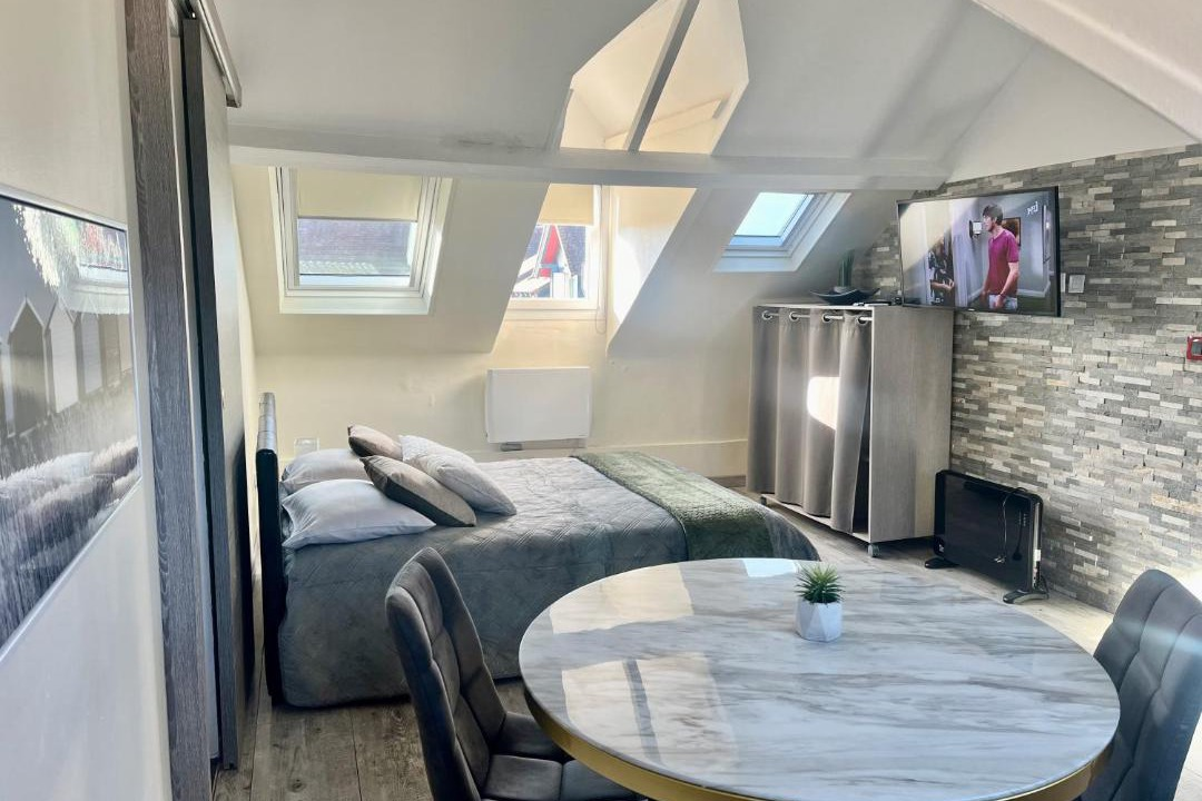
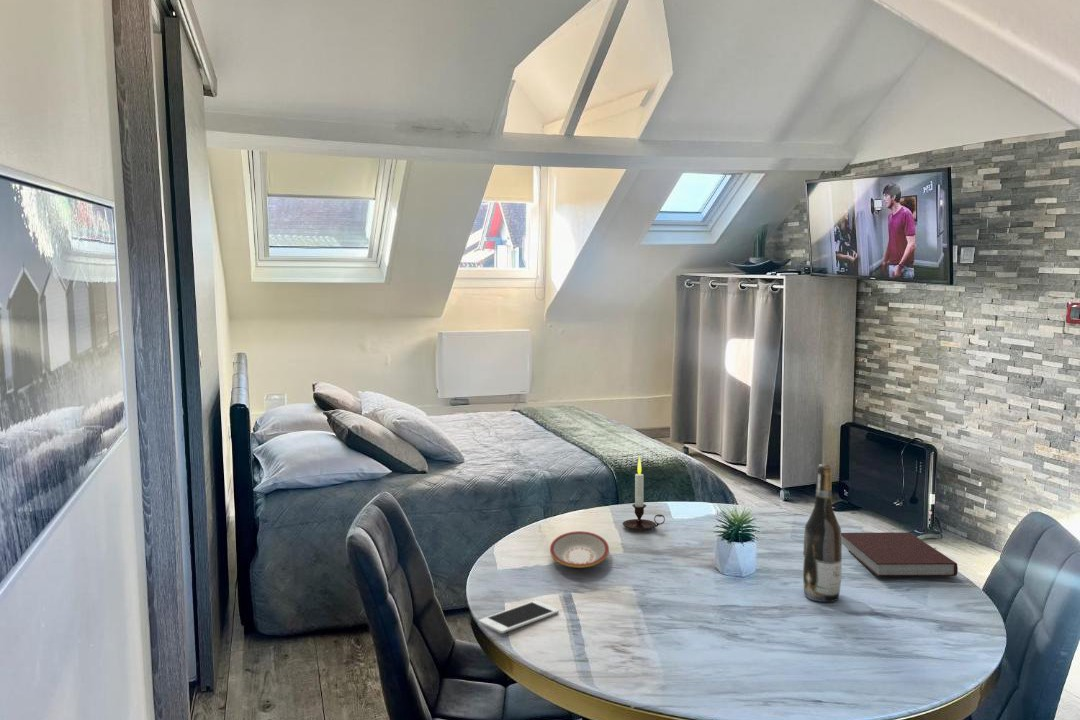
+ wine bottle [802,463,843,603]
+ plate [549,530,610,569]
+ notebook [841,531,959,577]
+ candle [622,456,666,531]
+ cell phone [478,600,560,634]
